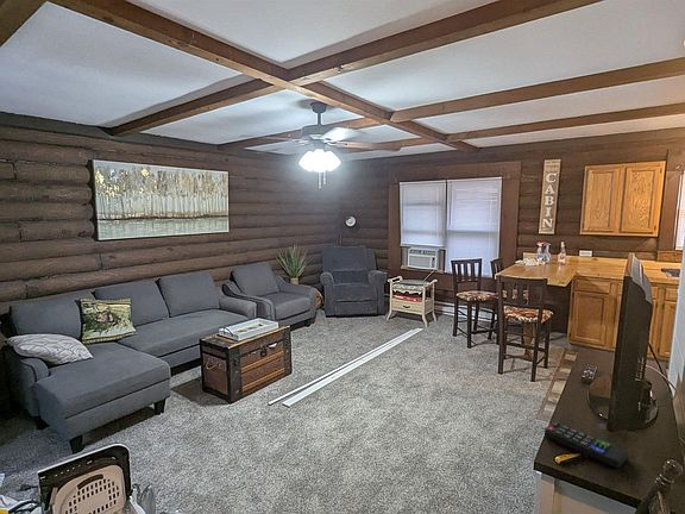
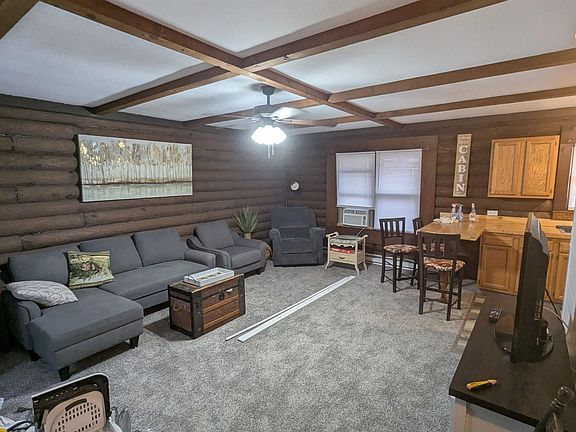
- remote control [543,420,628,469]
